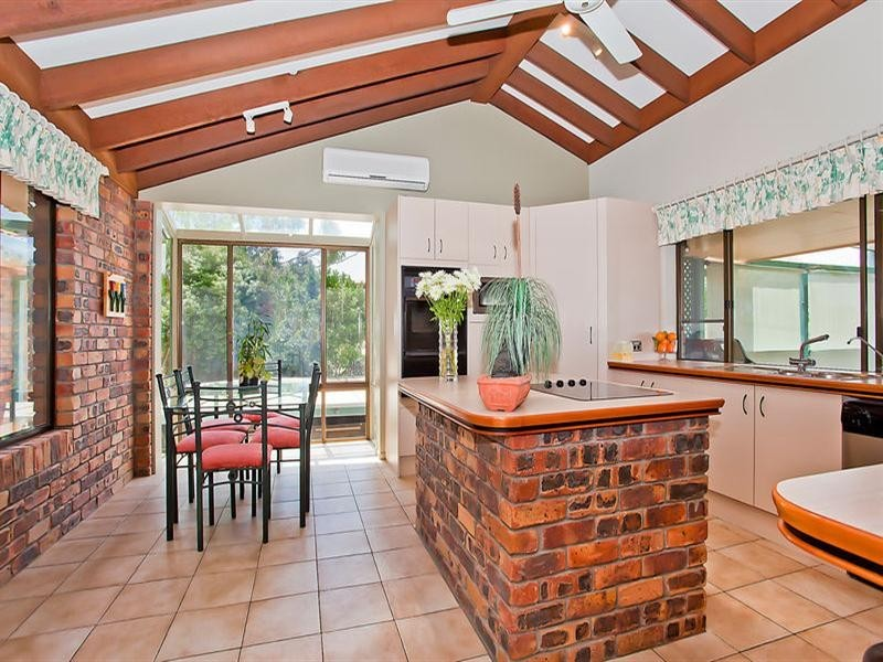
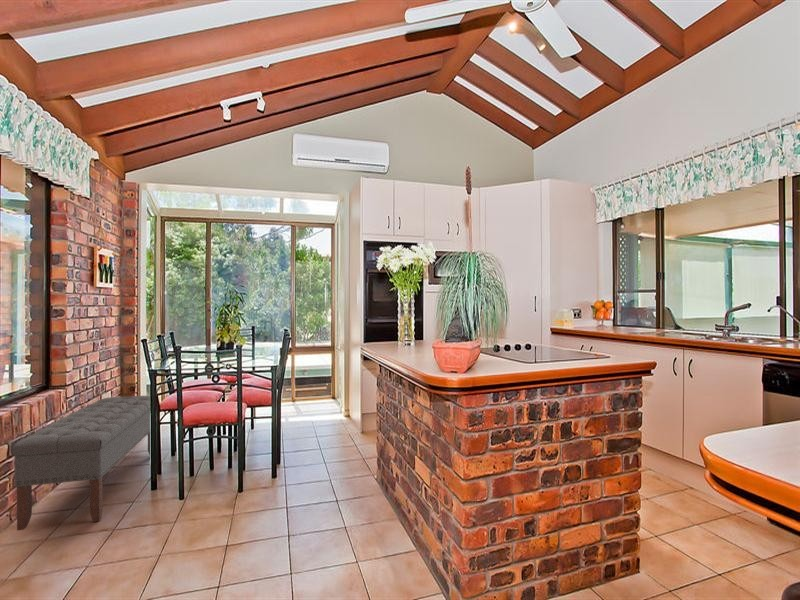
+ bench [10,395,151,531]
